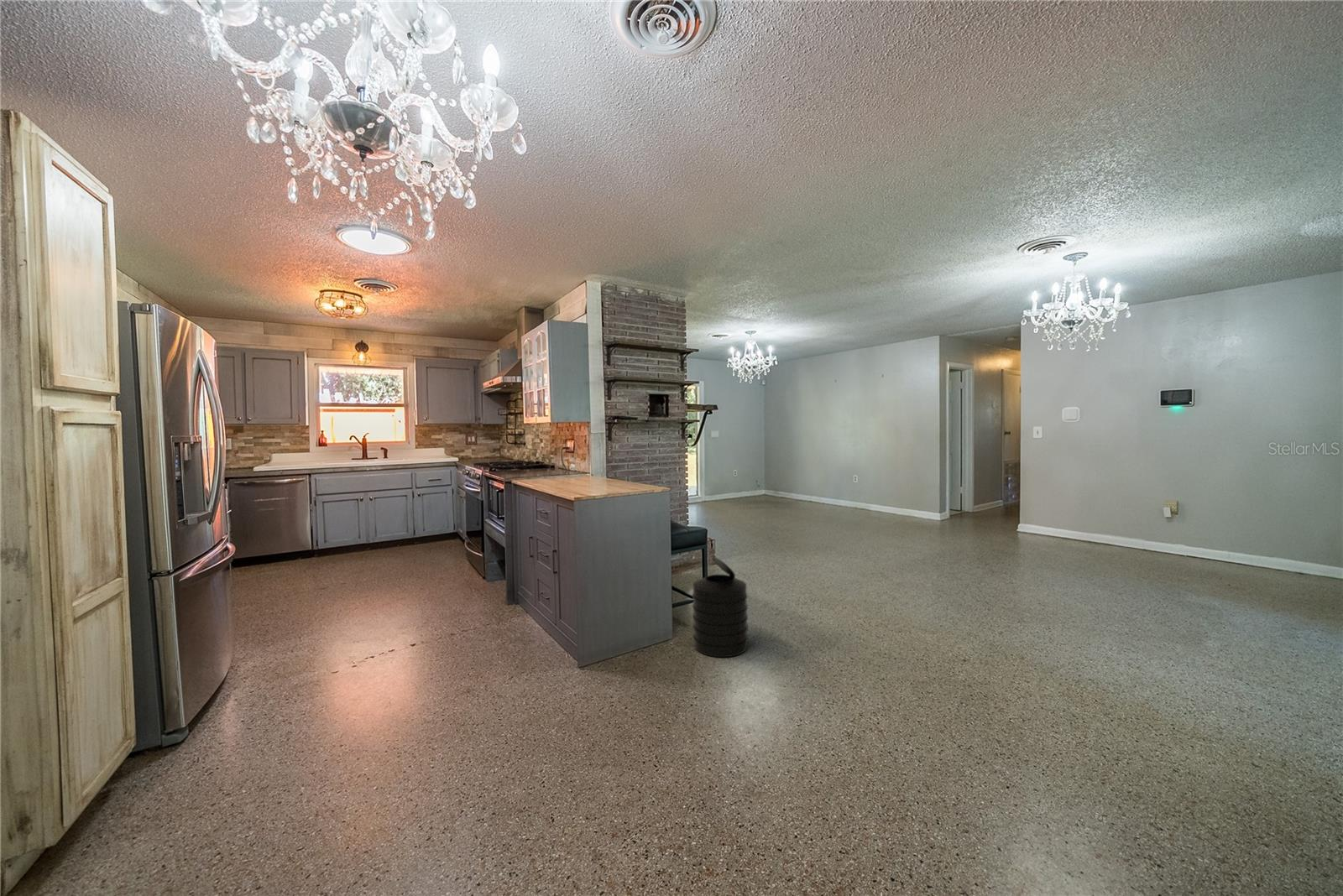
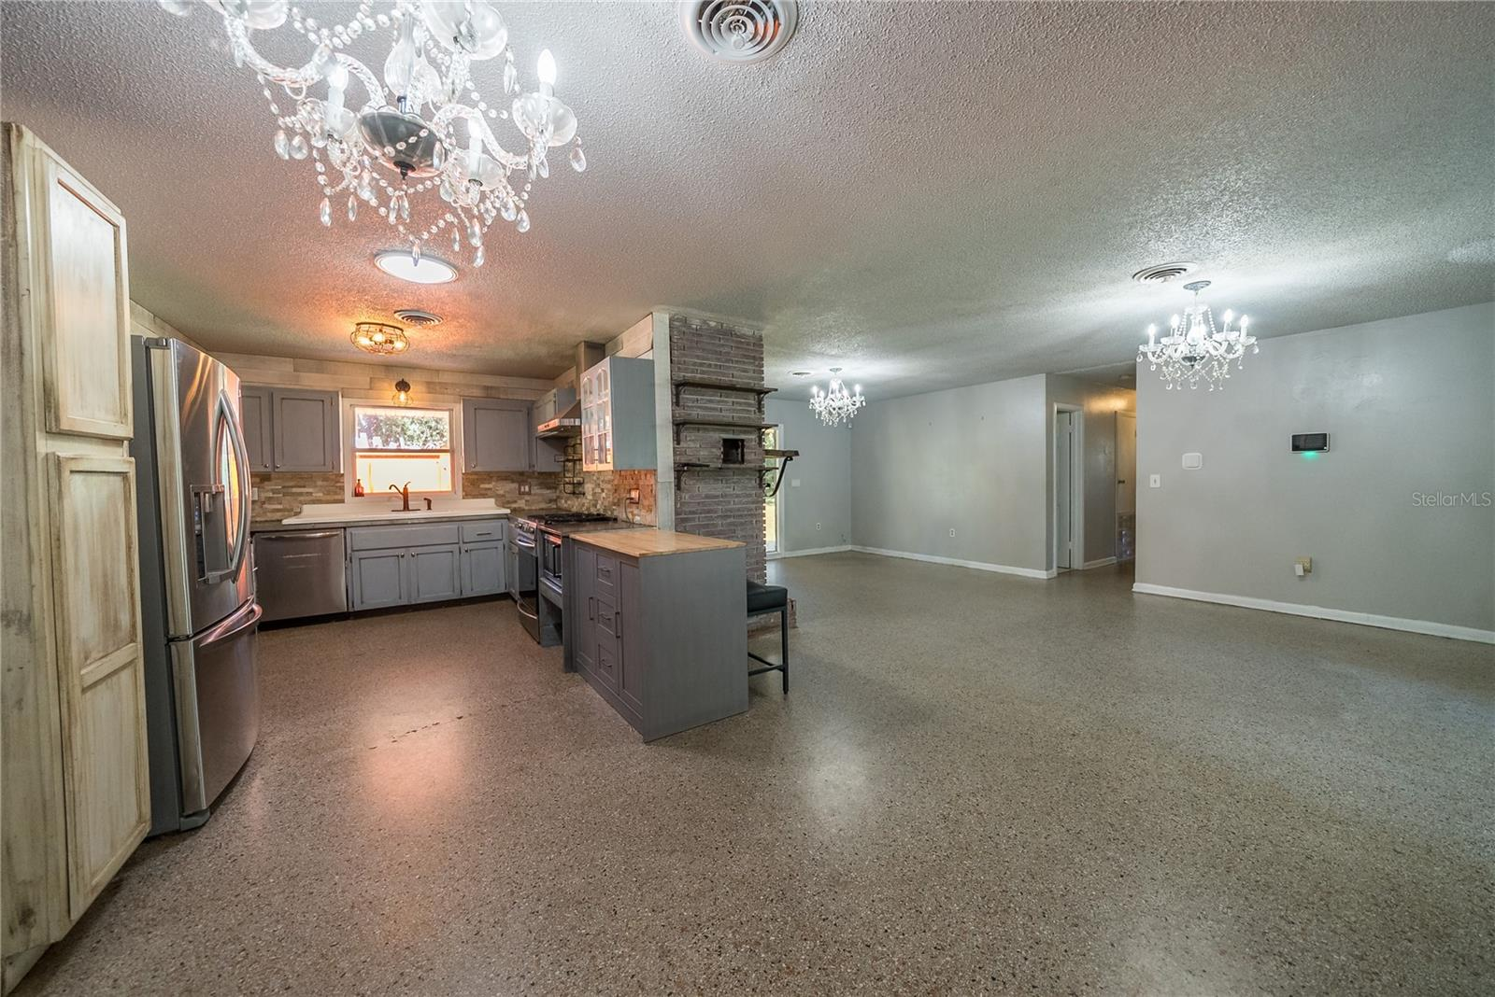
- trash can [692,555,749,658]
